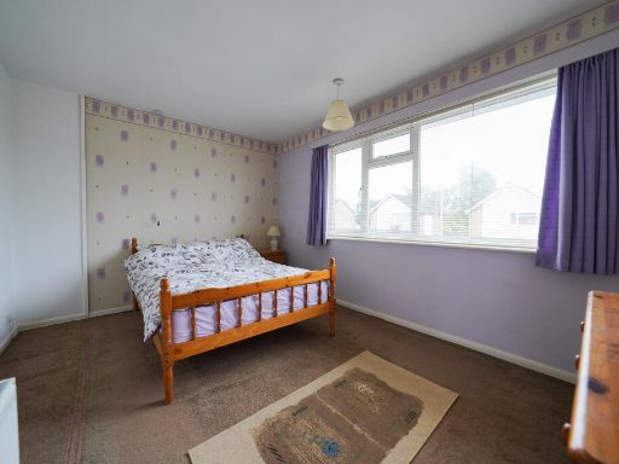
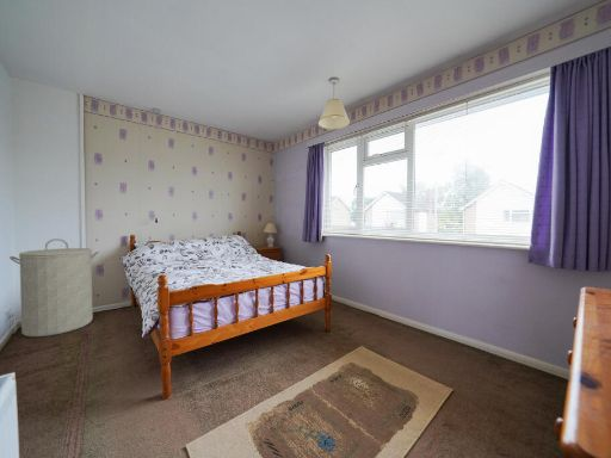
+ laundry hamper [8,237,100,338]
